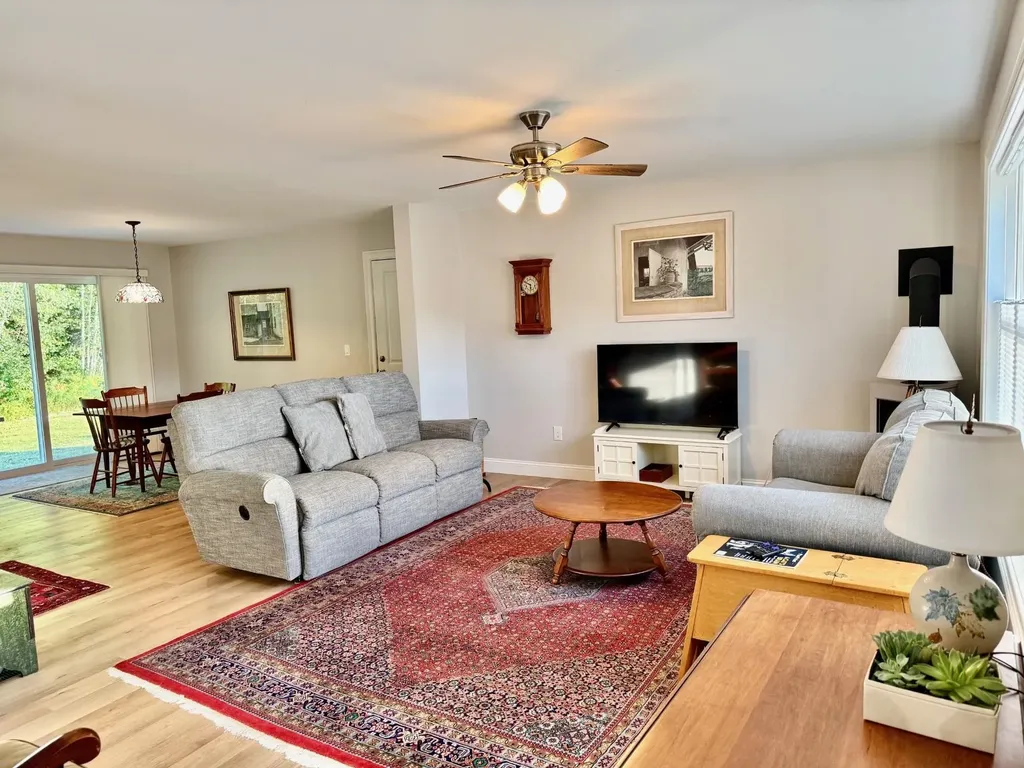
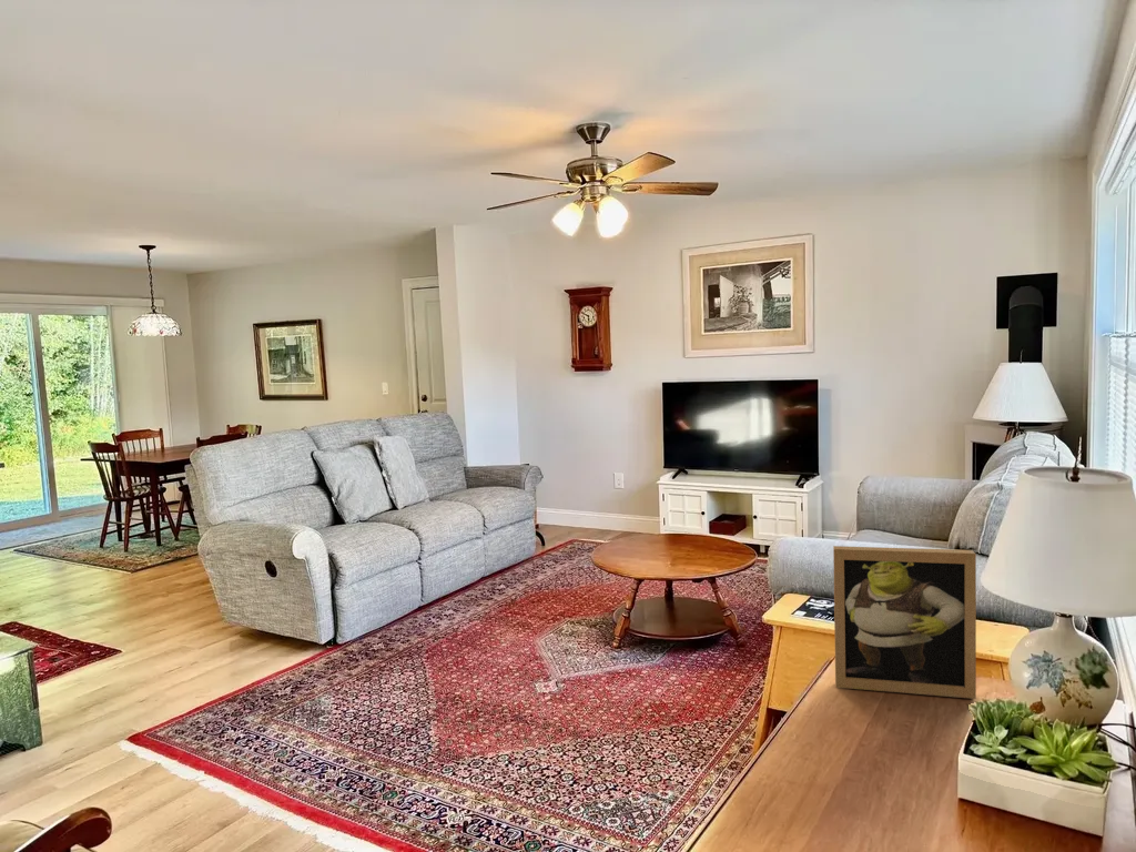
+ picture frame [832,545,977,700]
